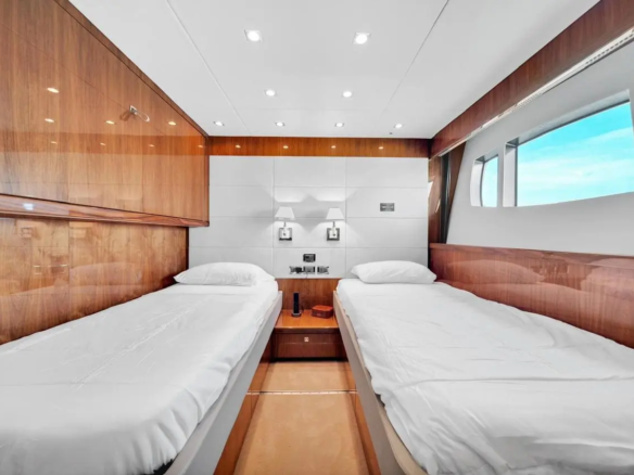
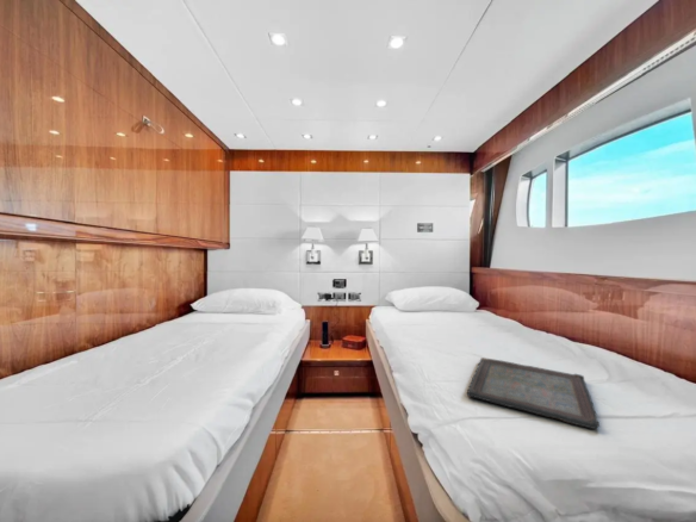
+ serving tray [466,356,601,430]
